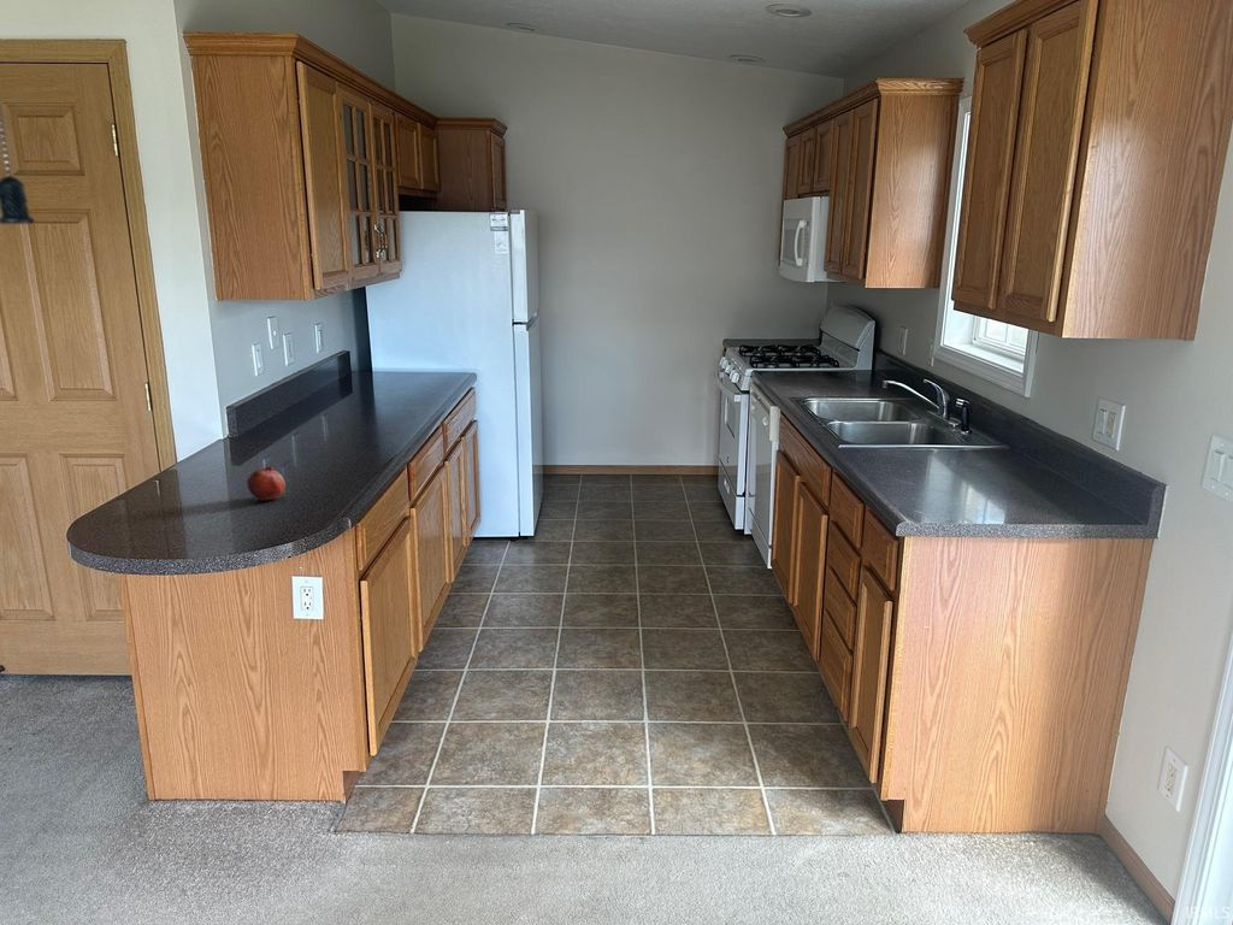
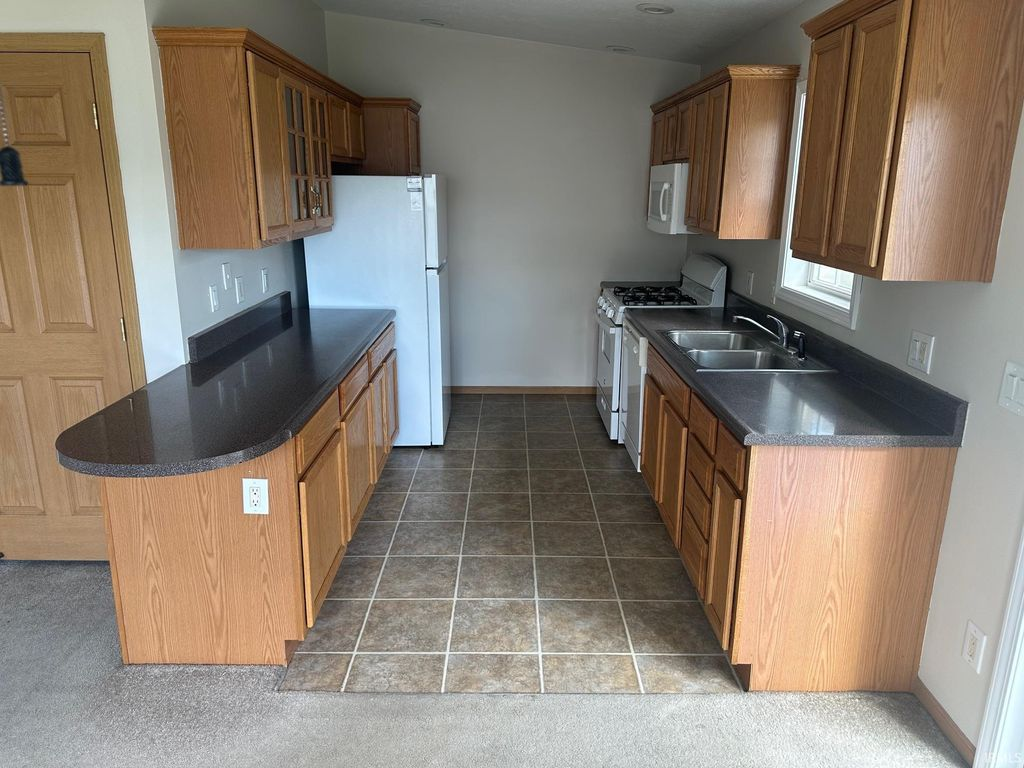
- fruit [246,461,287,502]
